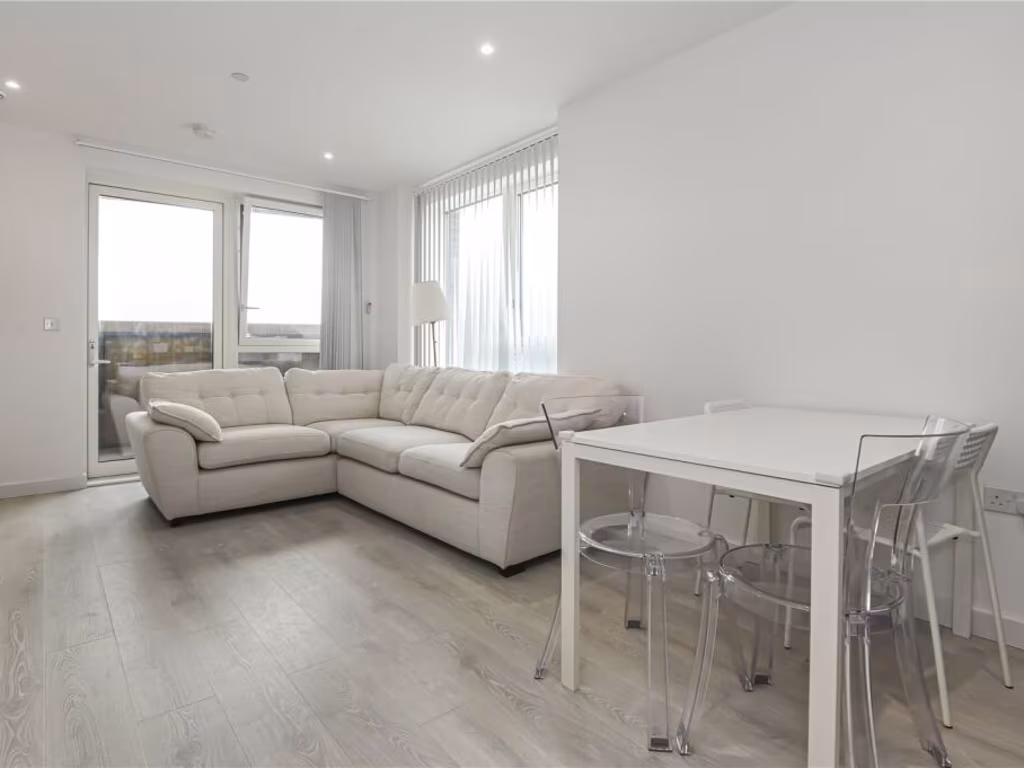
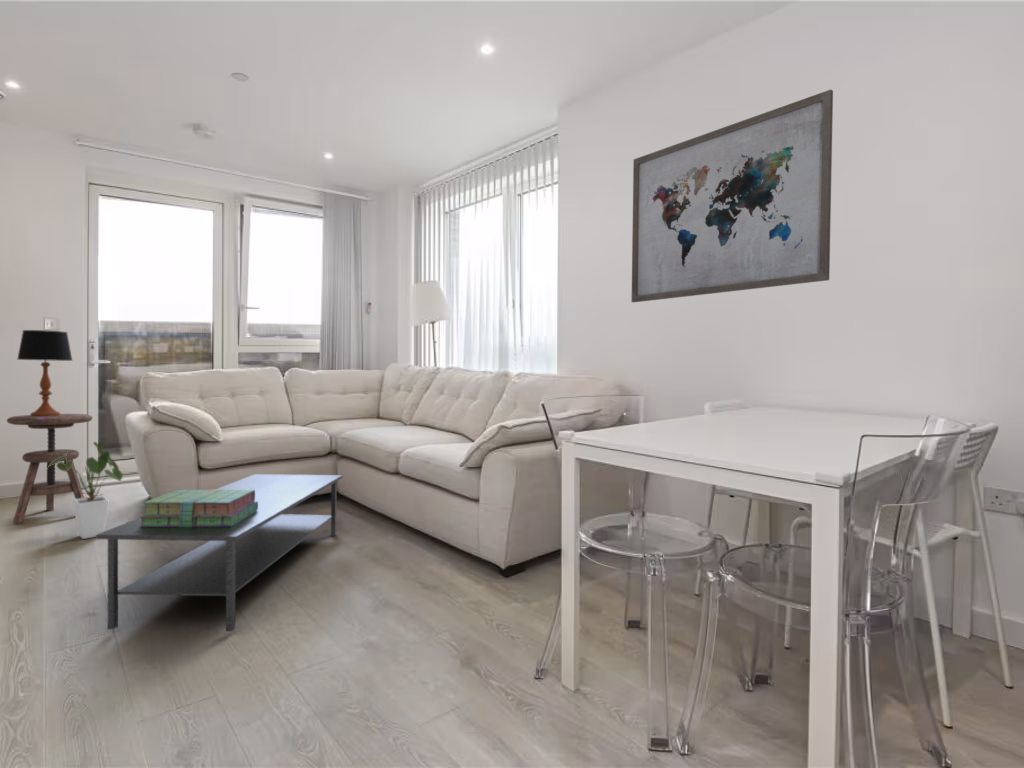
+ side table [6,413,94,525]
+ coffee table [95,473,343,632]
+ wall art [631,88,834,303]
+ table lamp [17,329,74,417]
+ house plant [46,441,124,540]
+ stack of books [139,488,258,527]
